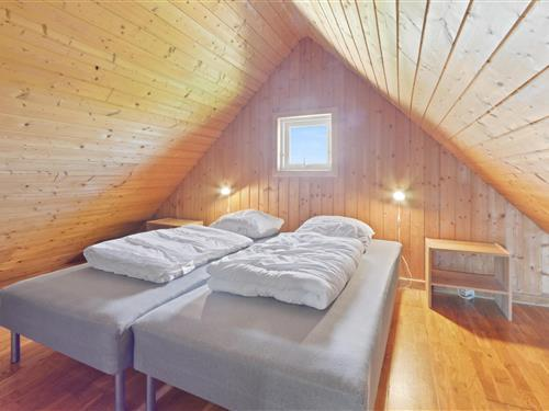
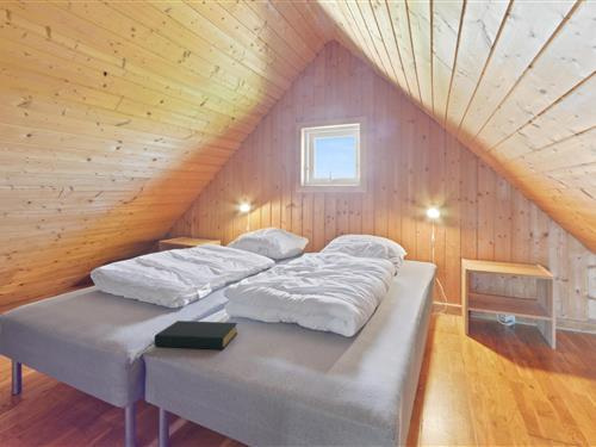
+ hardback book [154,319,238,350]
